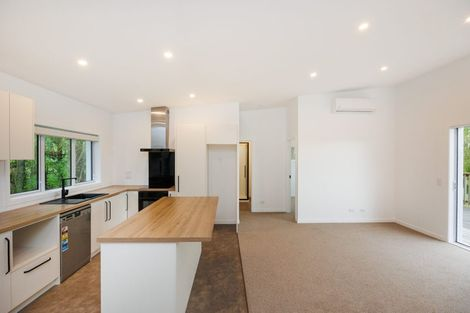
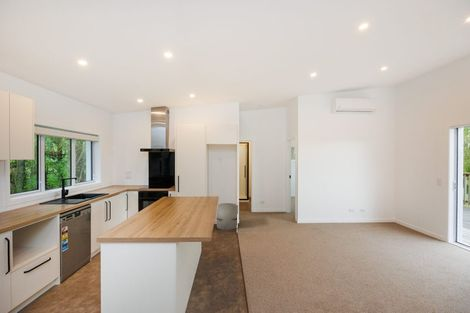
+ trash can [216,202,239,231]
